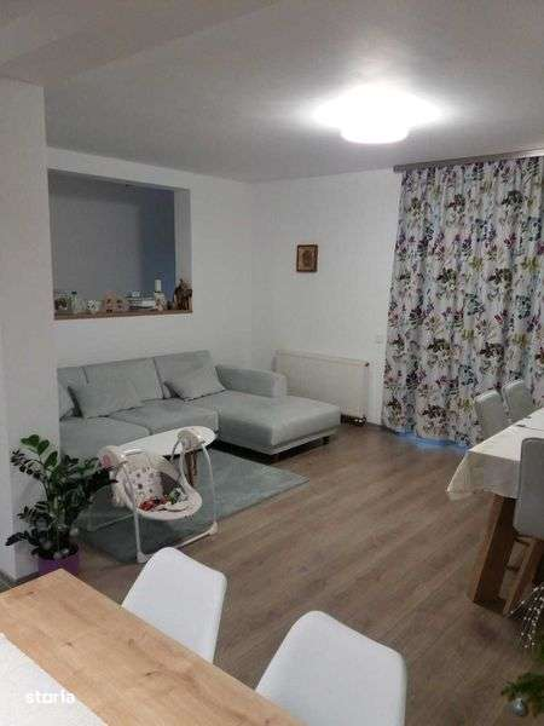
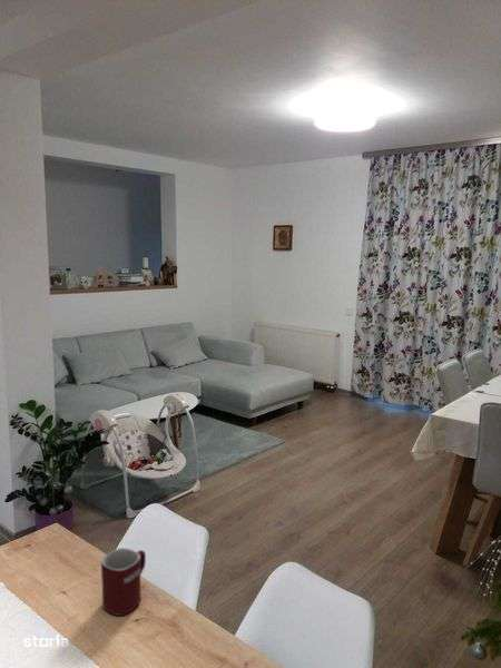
+ mug [100,547,147,617]
